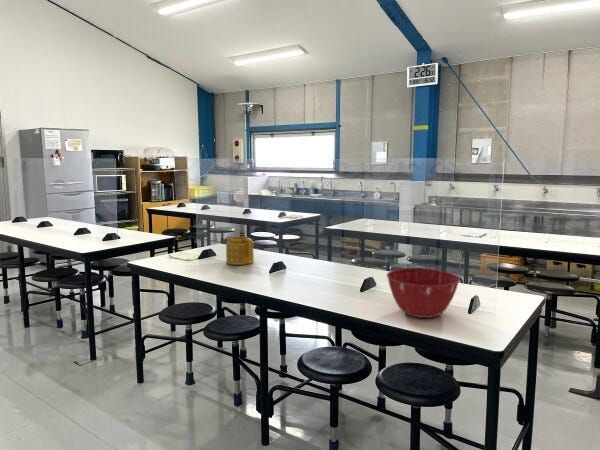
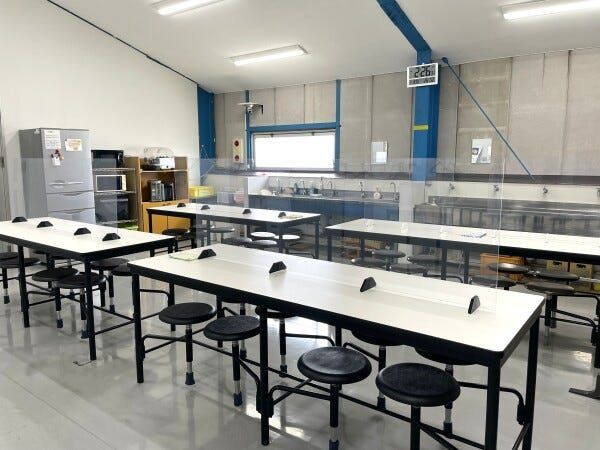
- mixing bowl [386,267,461,319]
- teapot [225,235,255,266]
